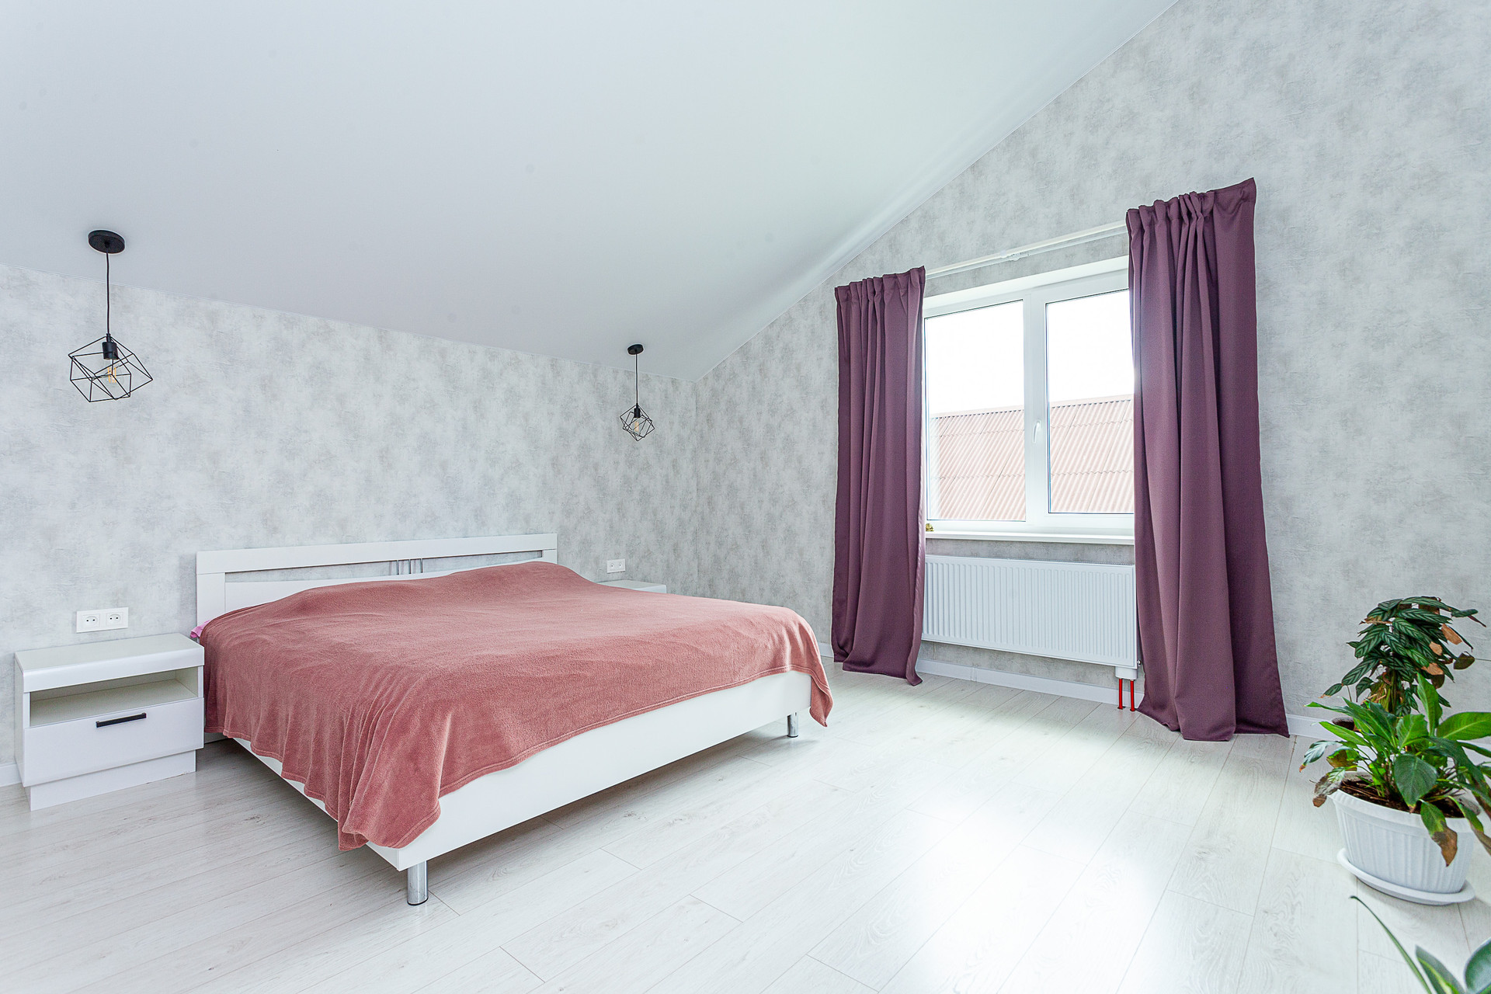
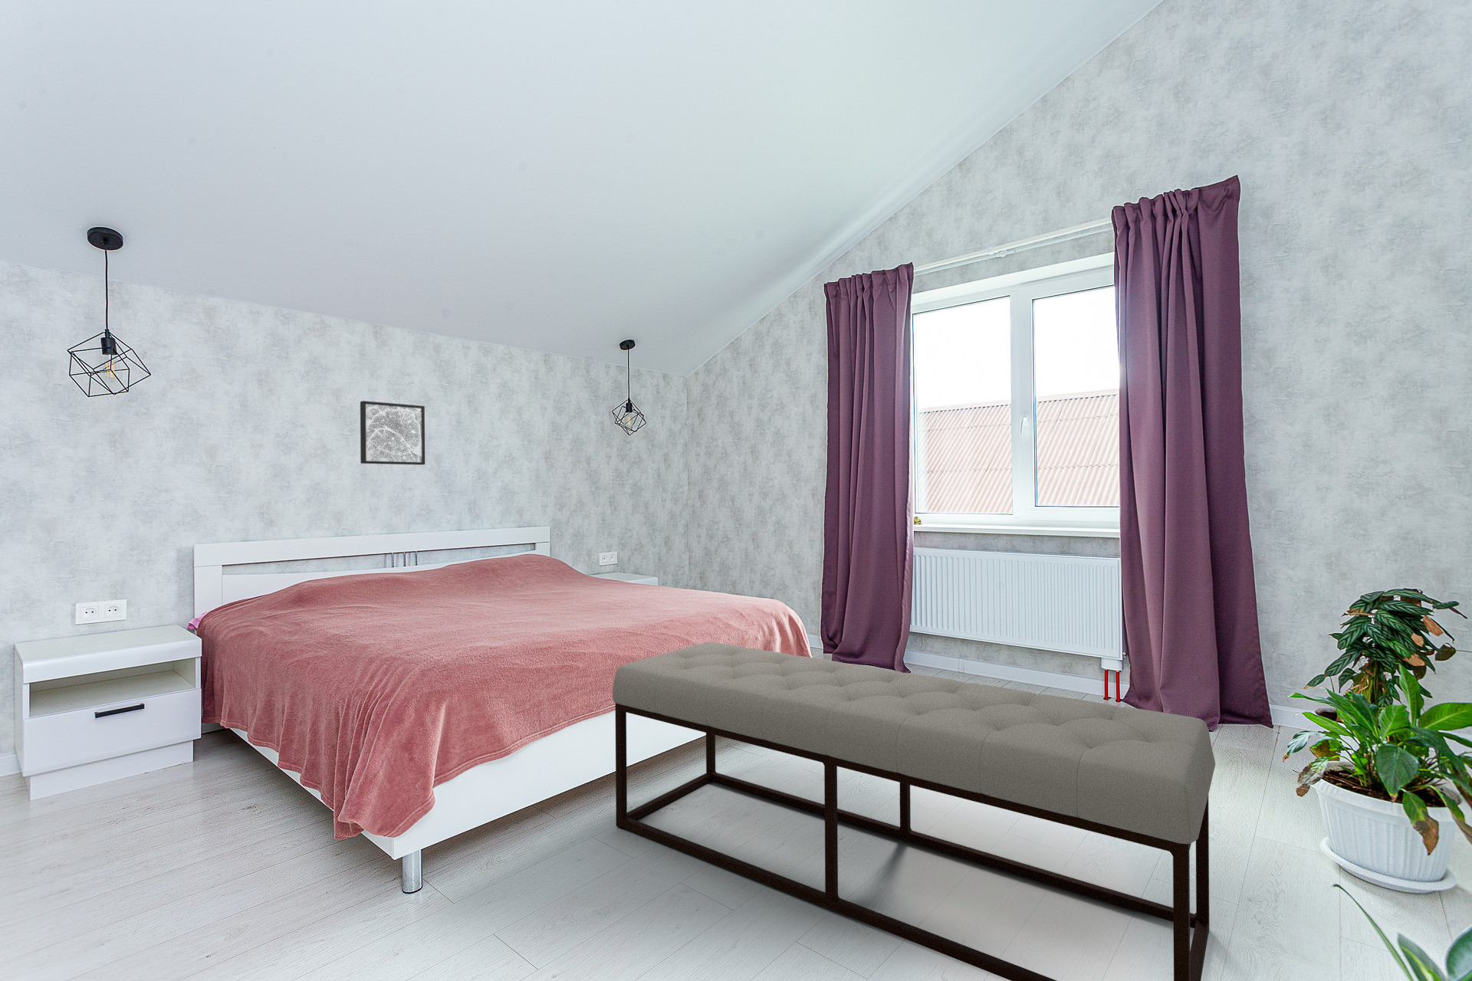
+ bench [612,642,1216,981]
+ wall art [359,400,425,465]
